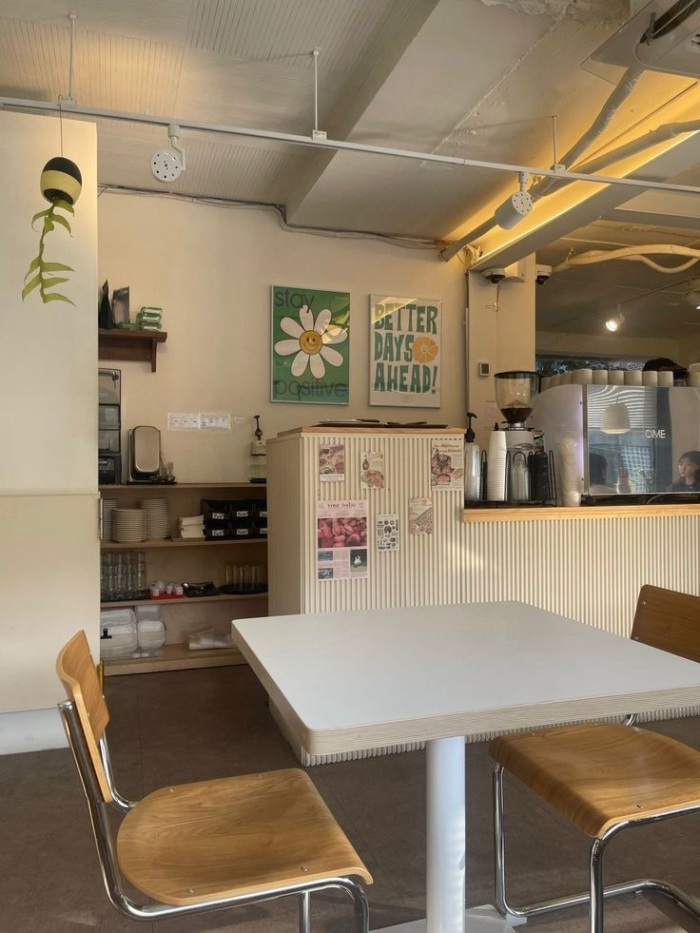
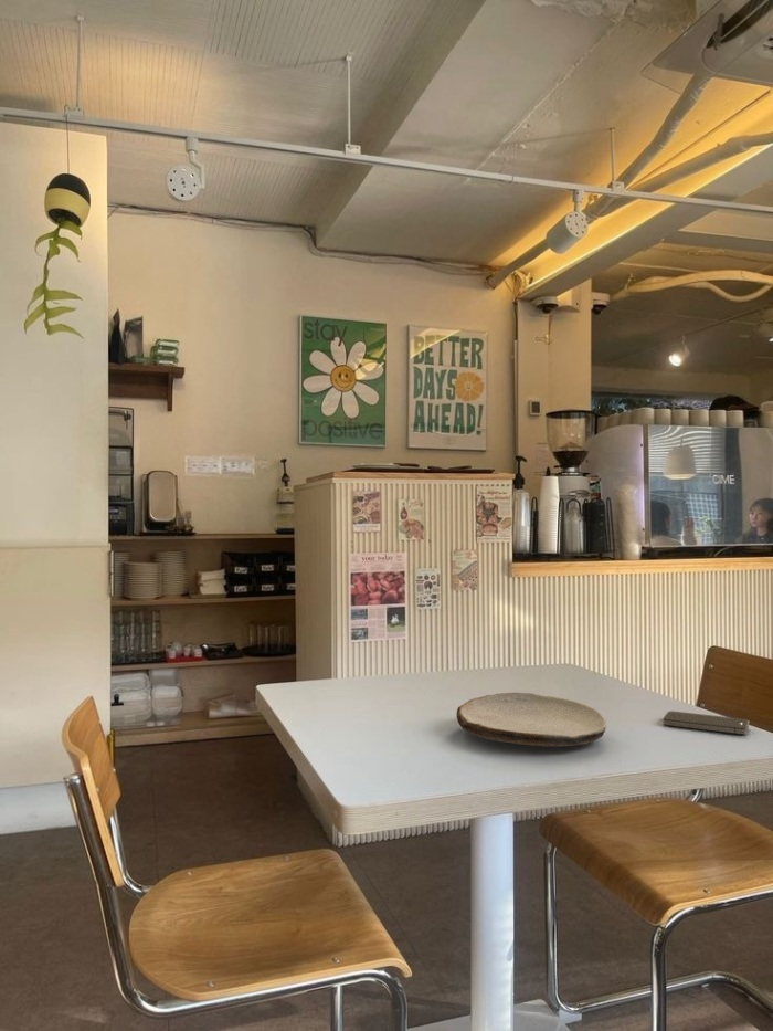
+ smartphone [661,711,750,736]
+ plate [456,692,607,747]
